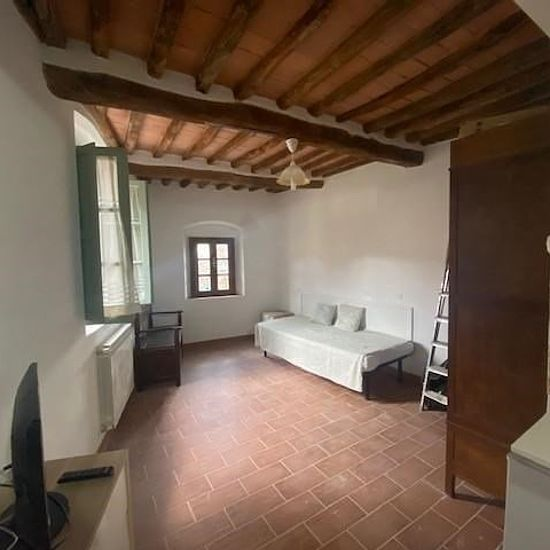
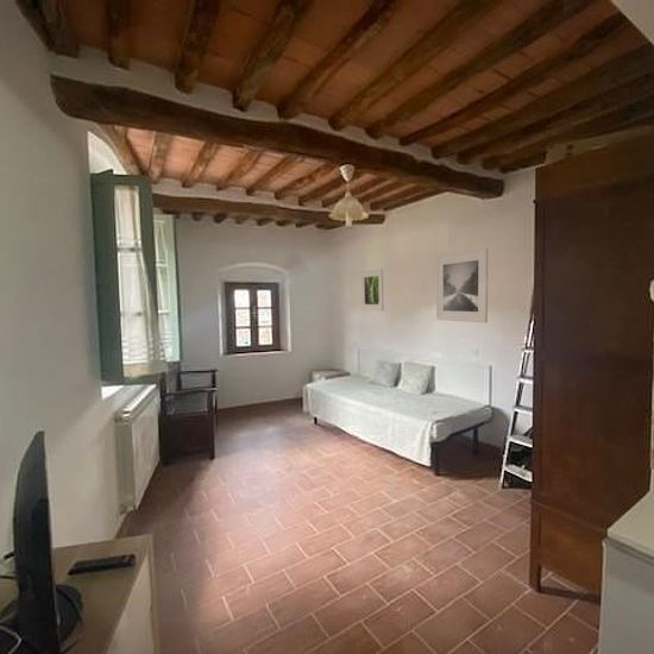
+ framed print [360,268,384,312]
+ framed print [435,247,489,323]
